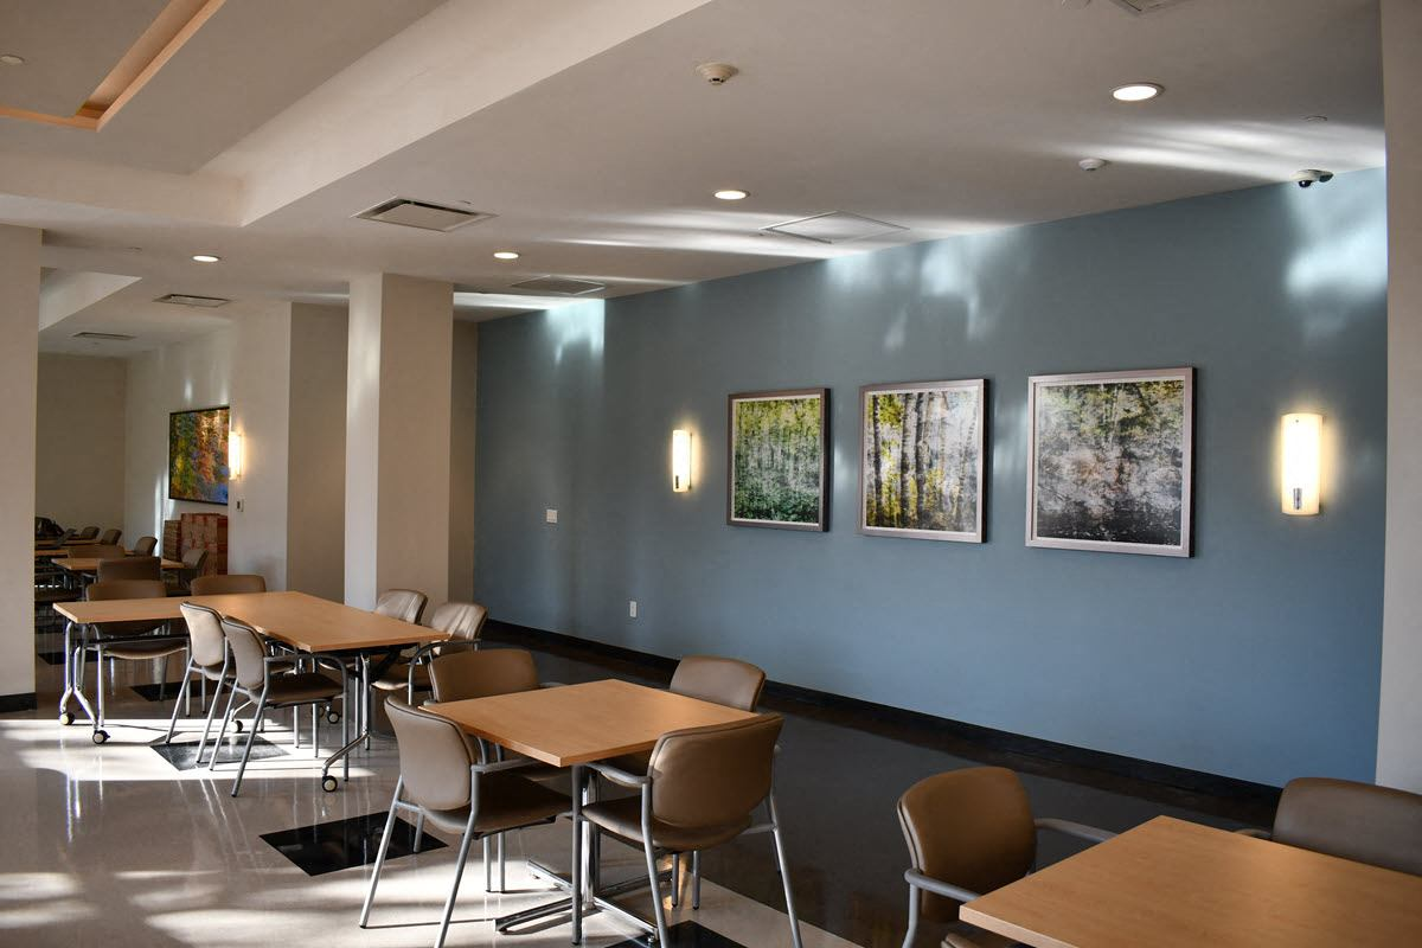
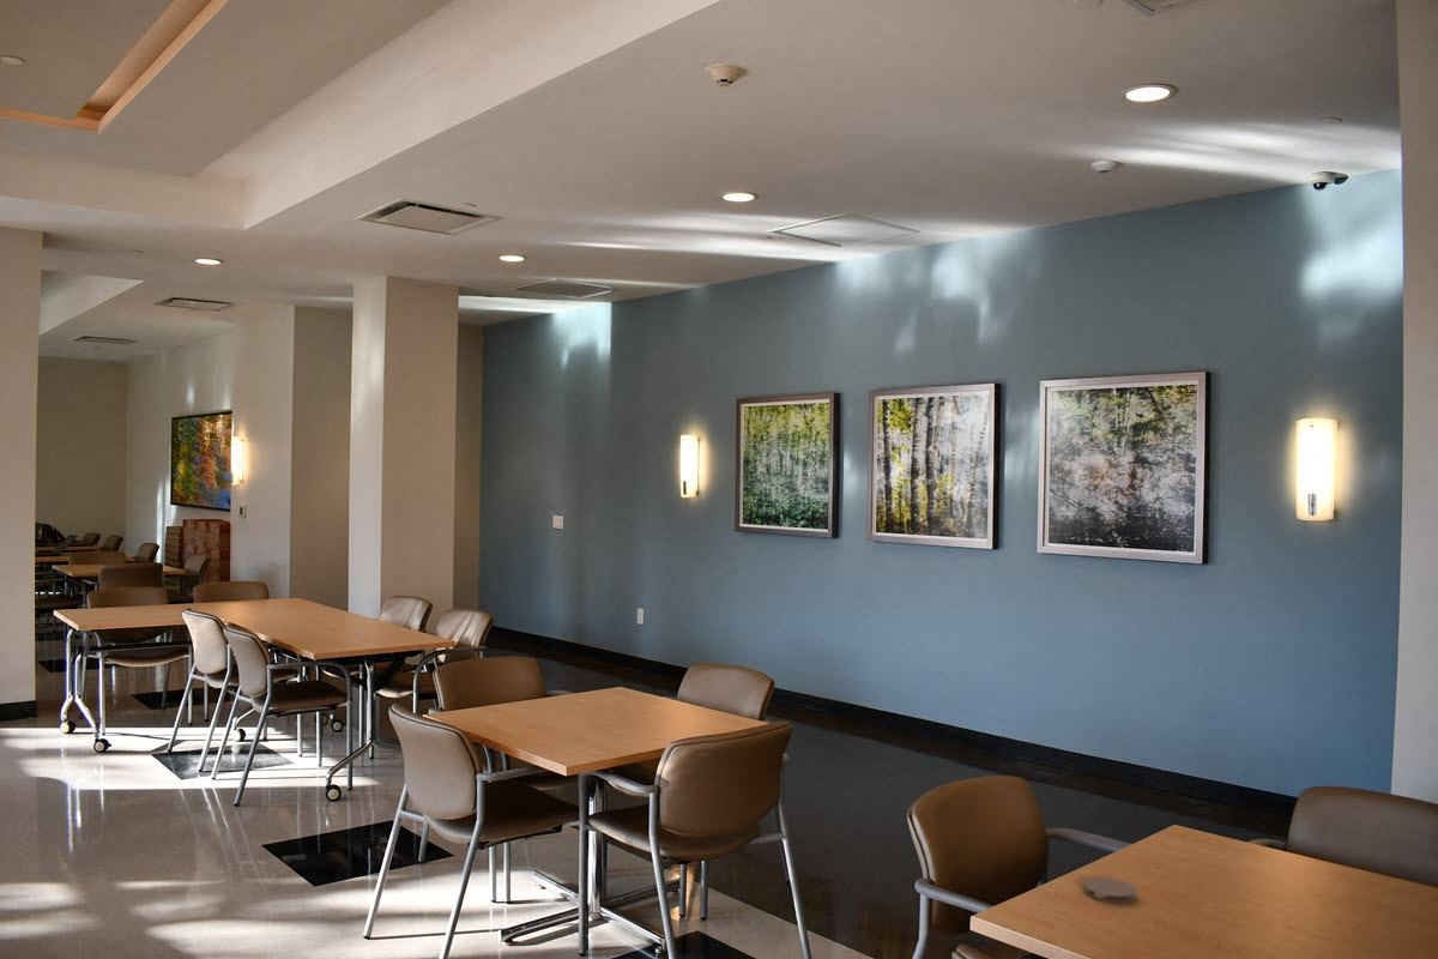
+ coaster [1083,876,1138,904]
